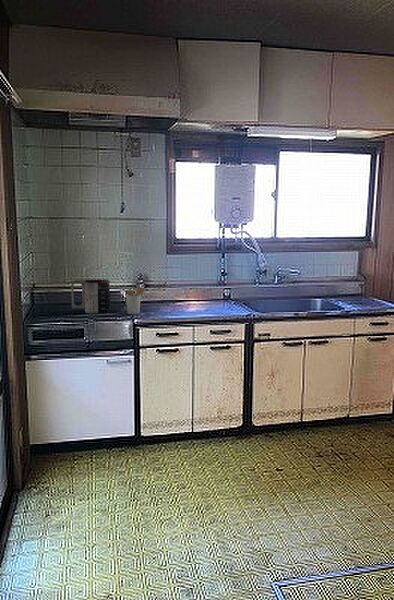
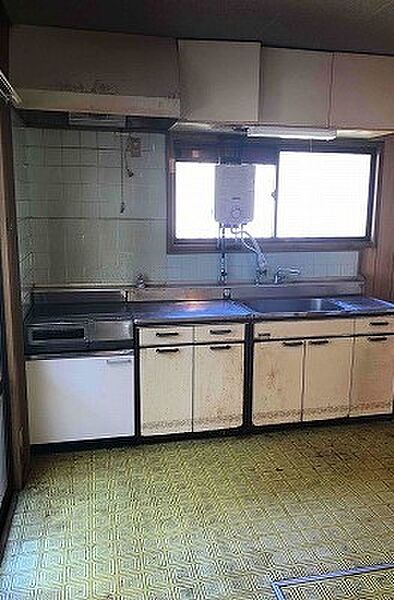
- utensil holder [125,284,148,315]
- mug [70,279,112,314]
